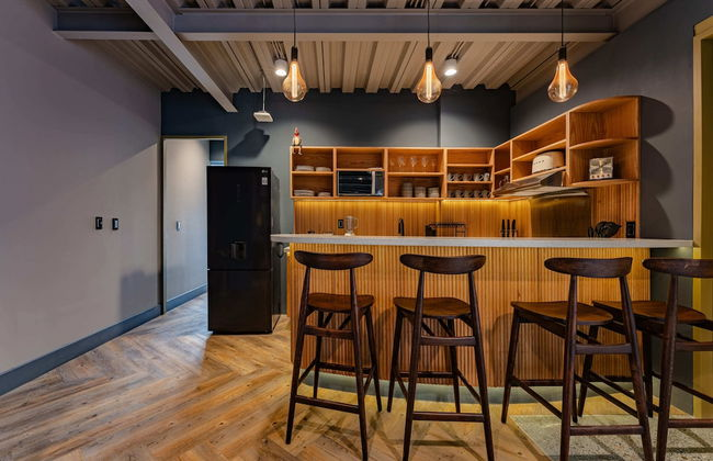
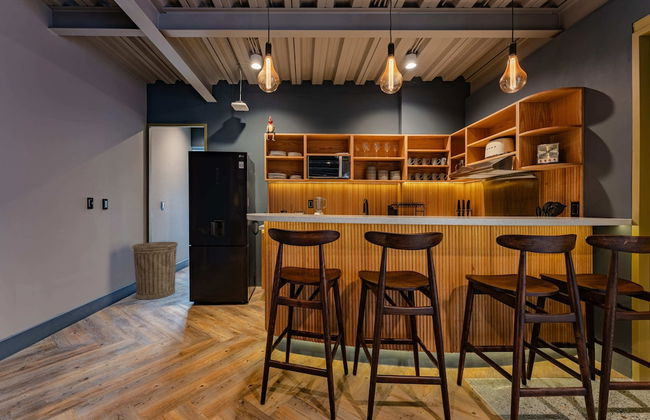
+ trash can [131,241,179,300]
